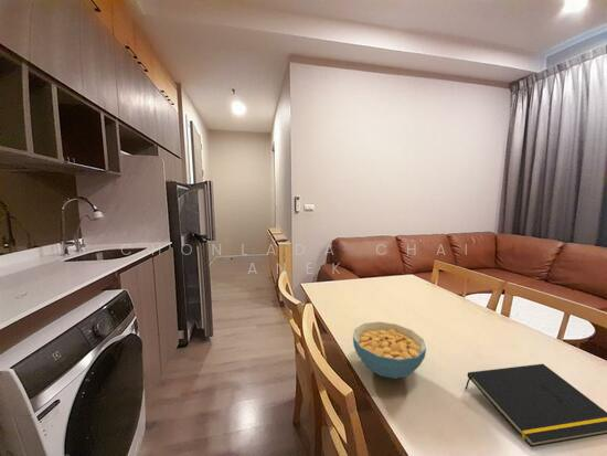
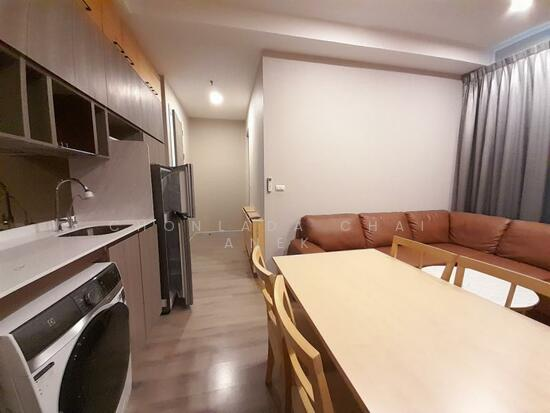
- cereal bowl [352,321,427,380]
- notepad [465,363,607,448]
